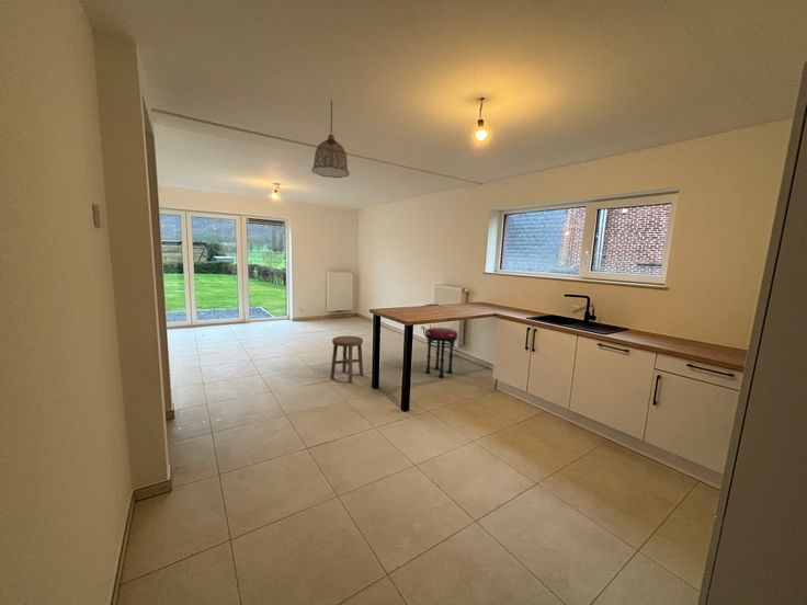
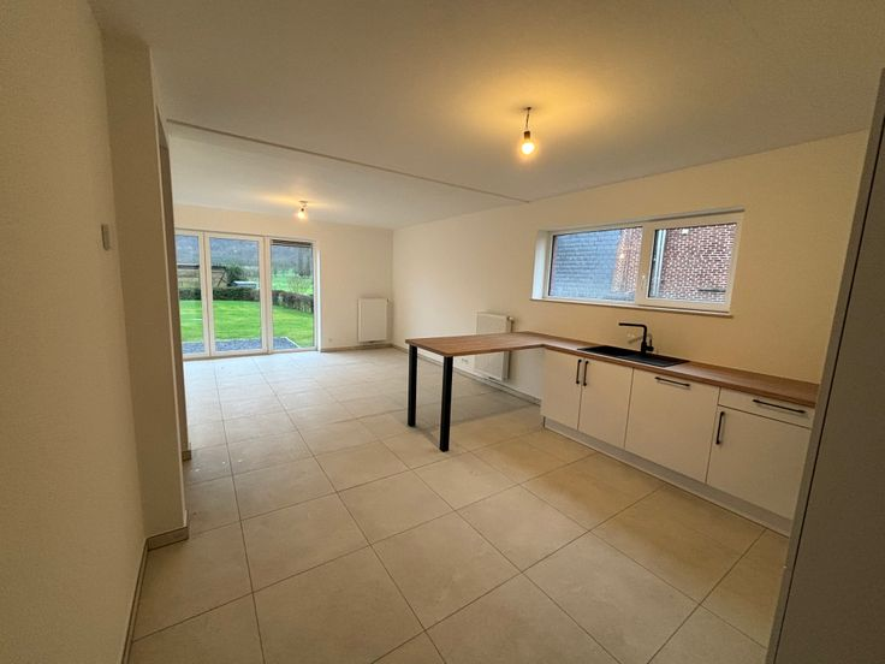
- pendant lamp [311,100,350,179]
- stool [329,335,364,384]
- stool [421,302,459,378]
